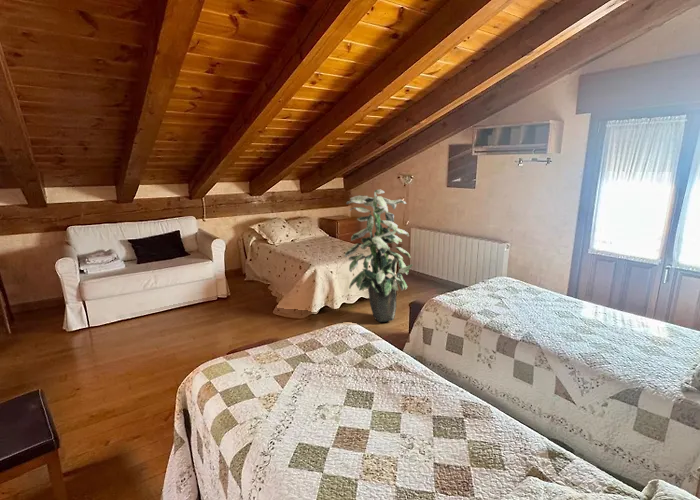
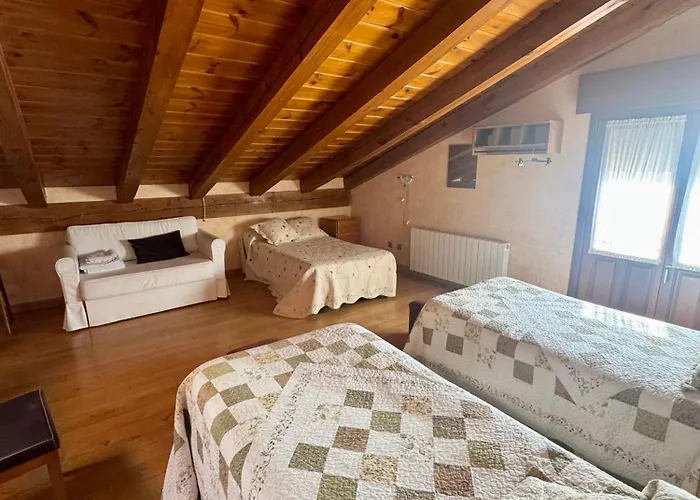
- indoor plant [344,189,414,323]
